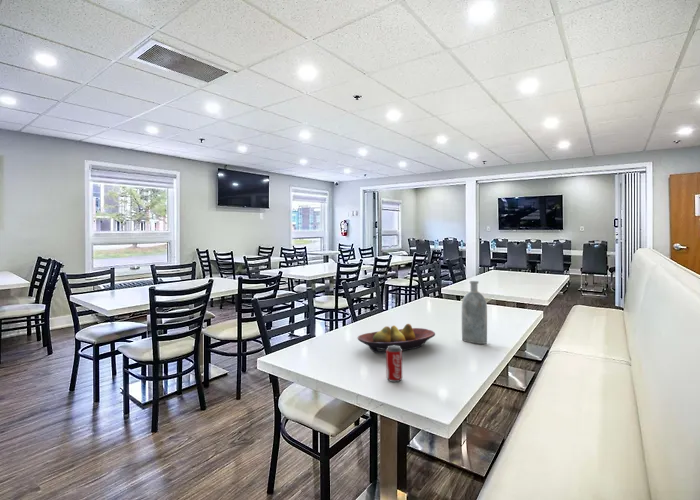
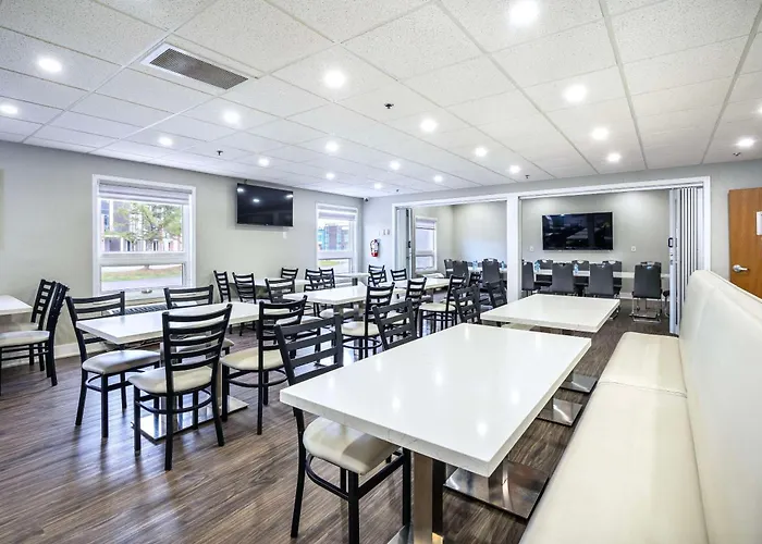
- beverage can [385,345,403,383]
- fruit bowl [357,323,436,354]
- bottle [461,280,488,345]
